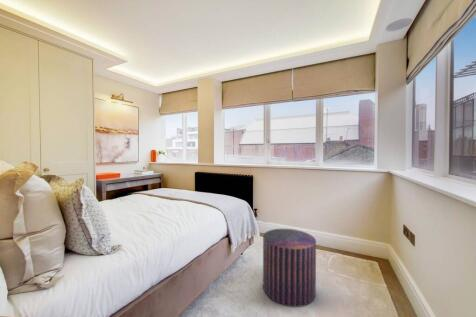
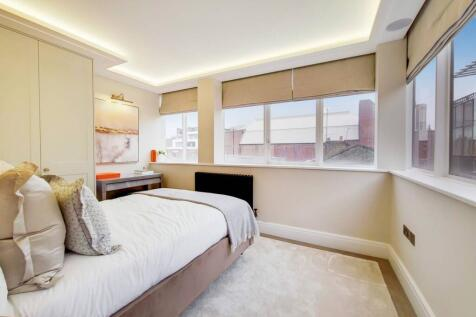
- stool [262,228,317,308]
